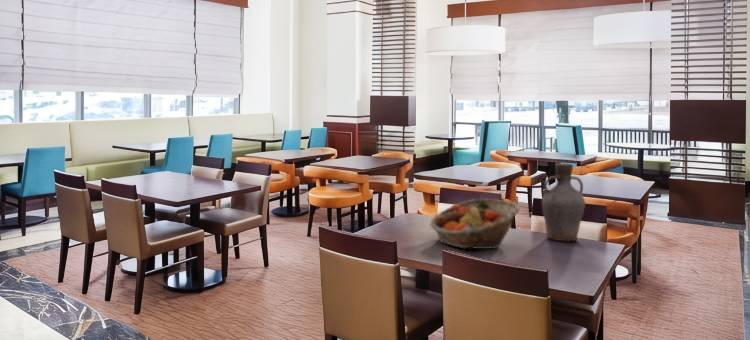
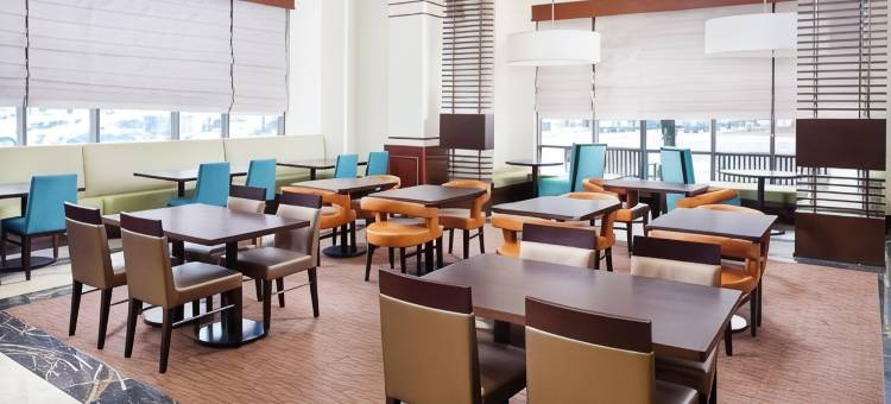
- fruit basket [429,198,521,250]
- vase [541,162,586,242]
